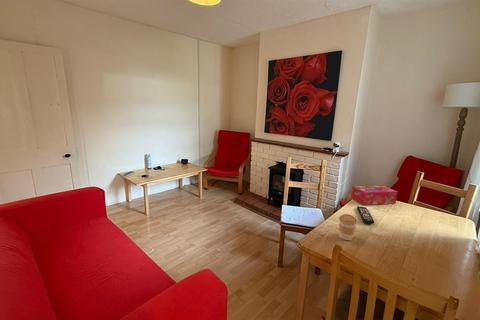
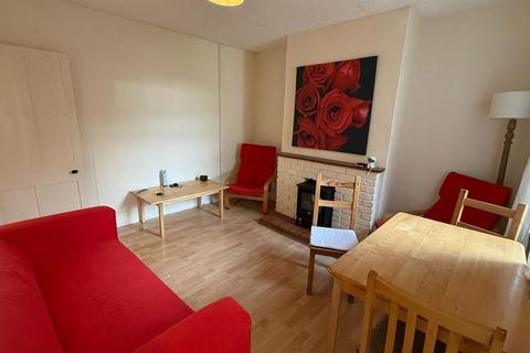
- tissue box [350,185,399,206]
- coffee cup [338,213,358,241]
- remote control [356,205,375,225]
